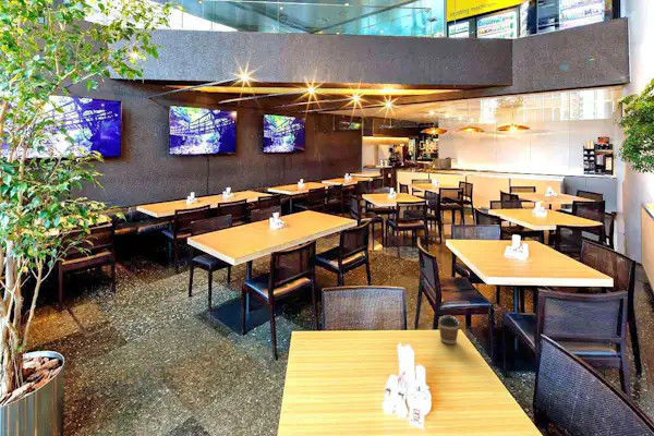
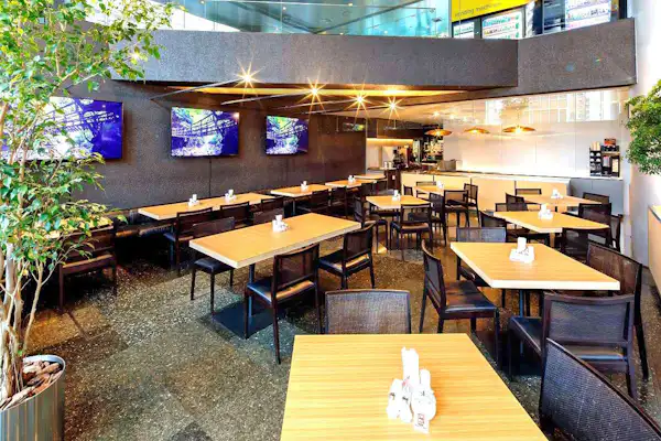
- coffee cup [437,314,460,346]
